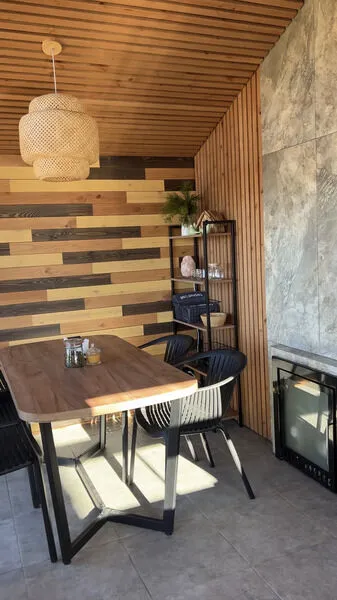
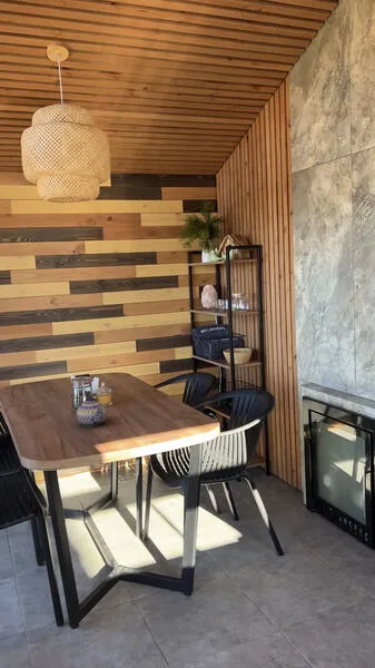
+ teapot [76,396,107,428]
